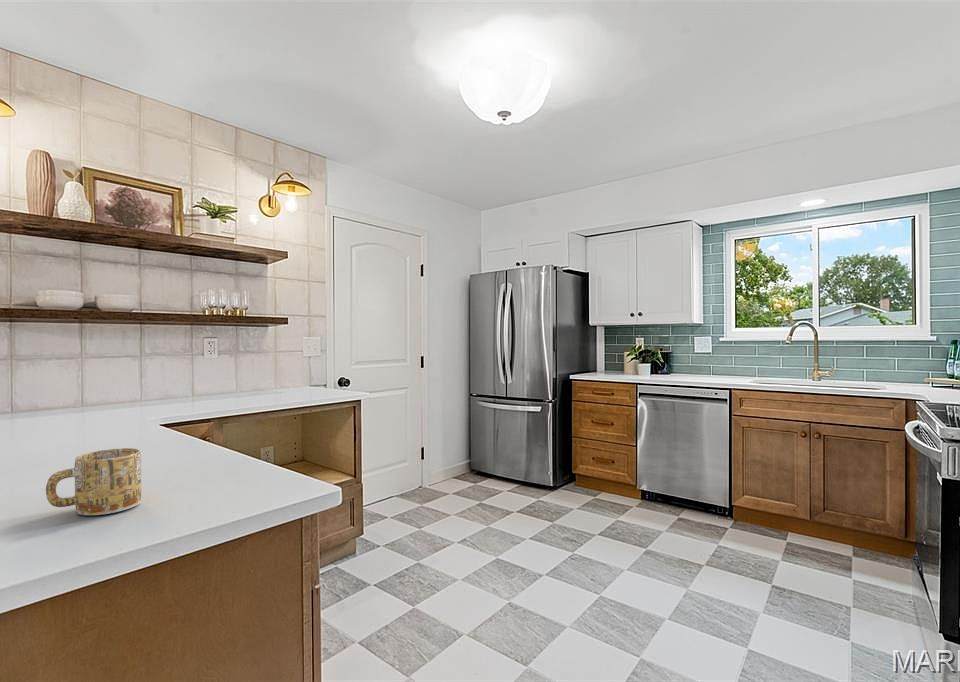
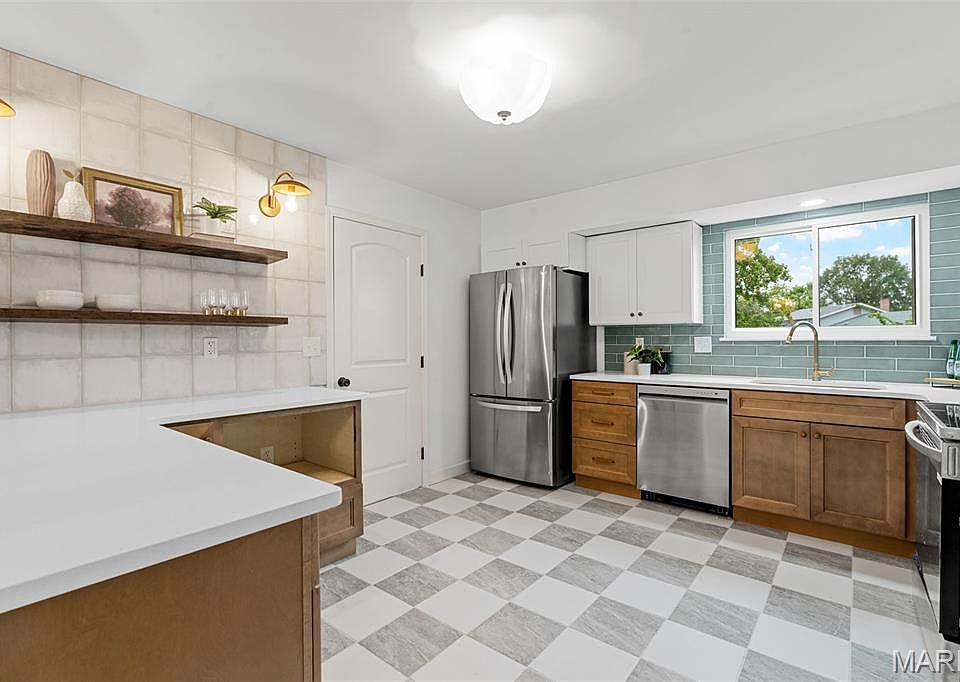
- mug [45,447,142,516]
